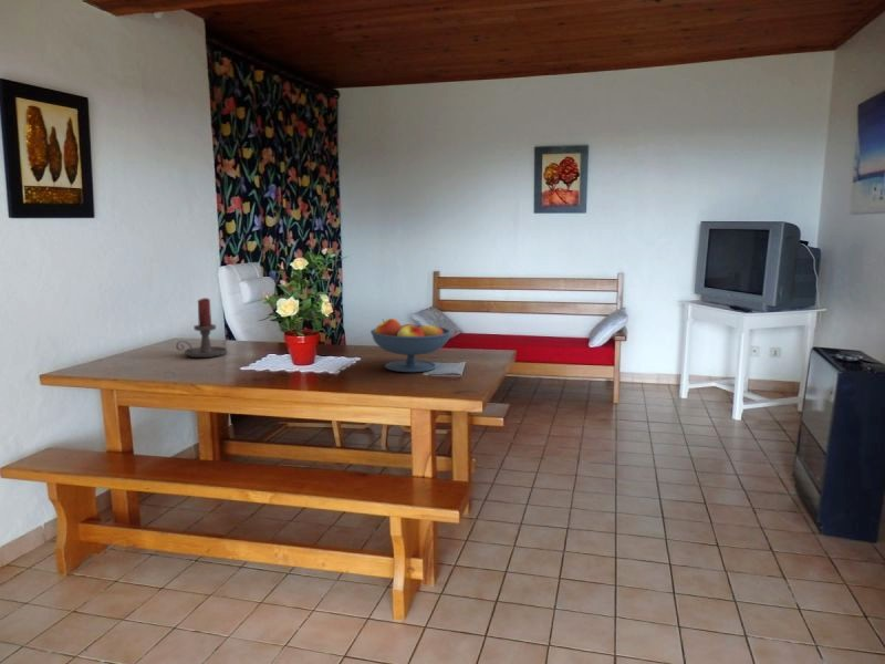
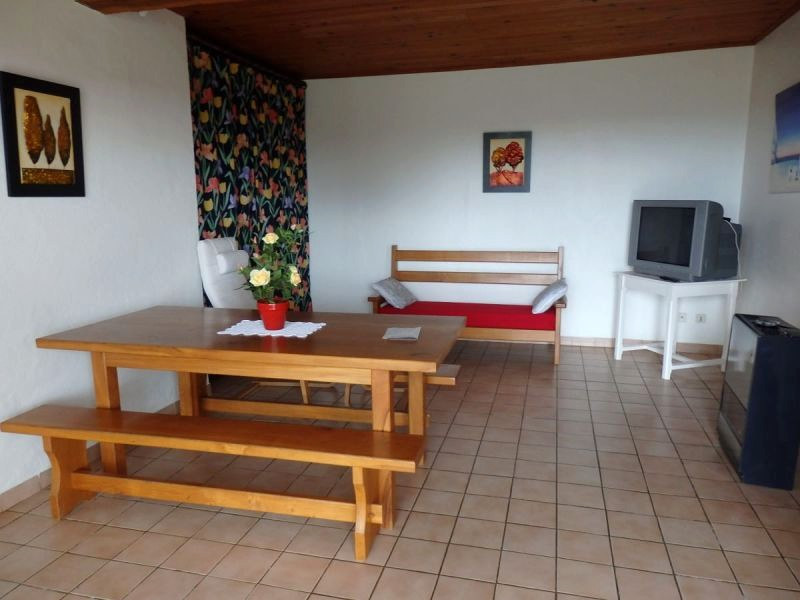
- candle holder [175,297,229,359]
- fruit bowl [369,318,452,373]
